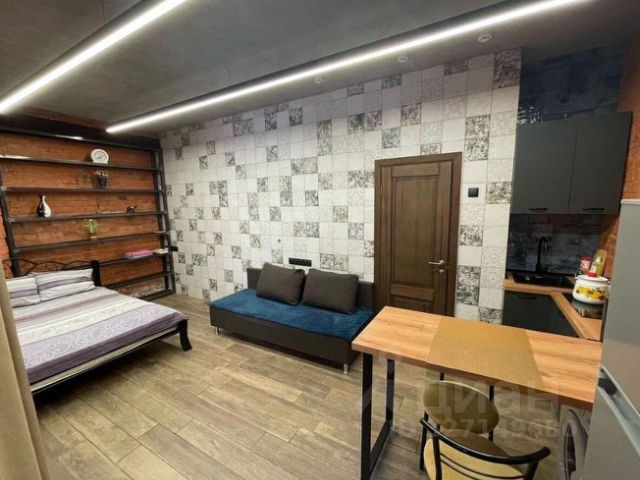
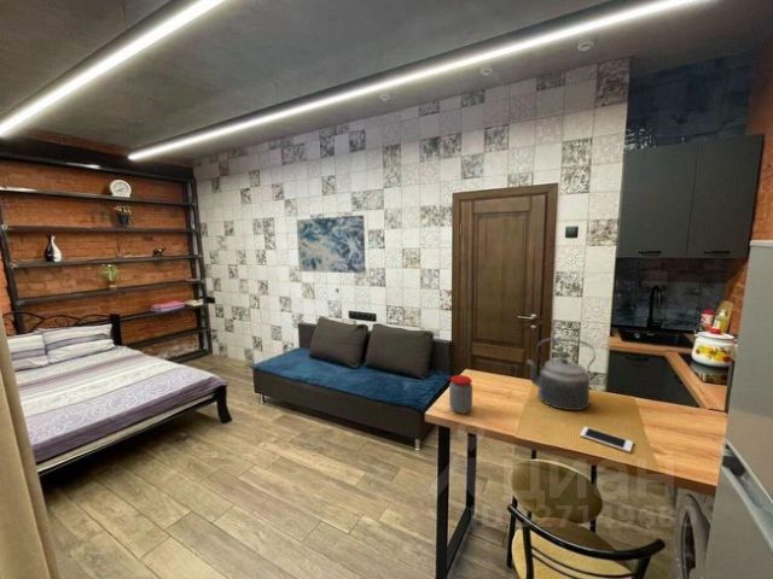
+ jar [448,374,473,415]
+ wall art [296,214,367,274]
+ cell phone [579,426,634,454]
+ kettle [525,337,597,411]
